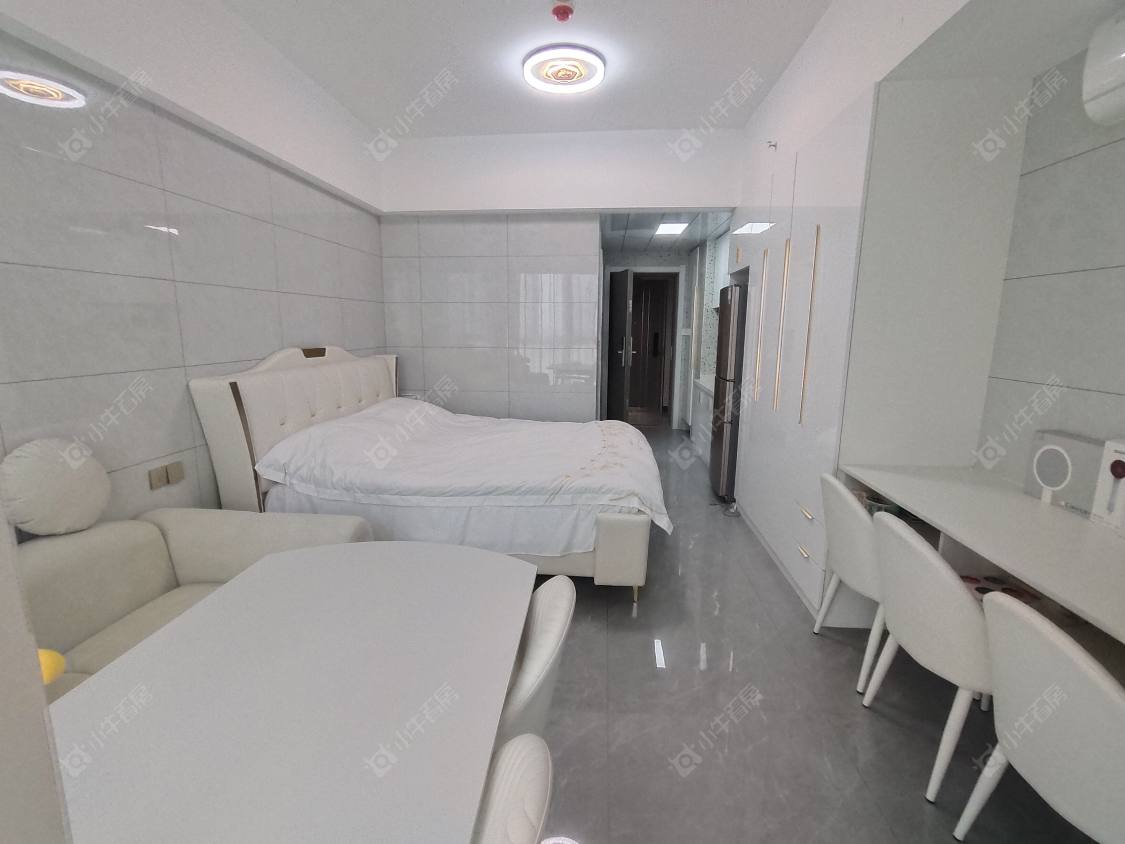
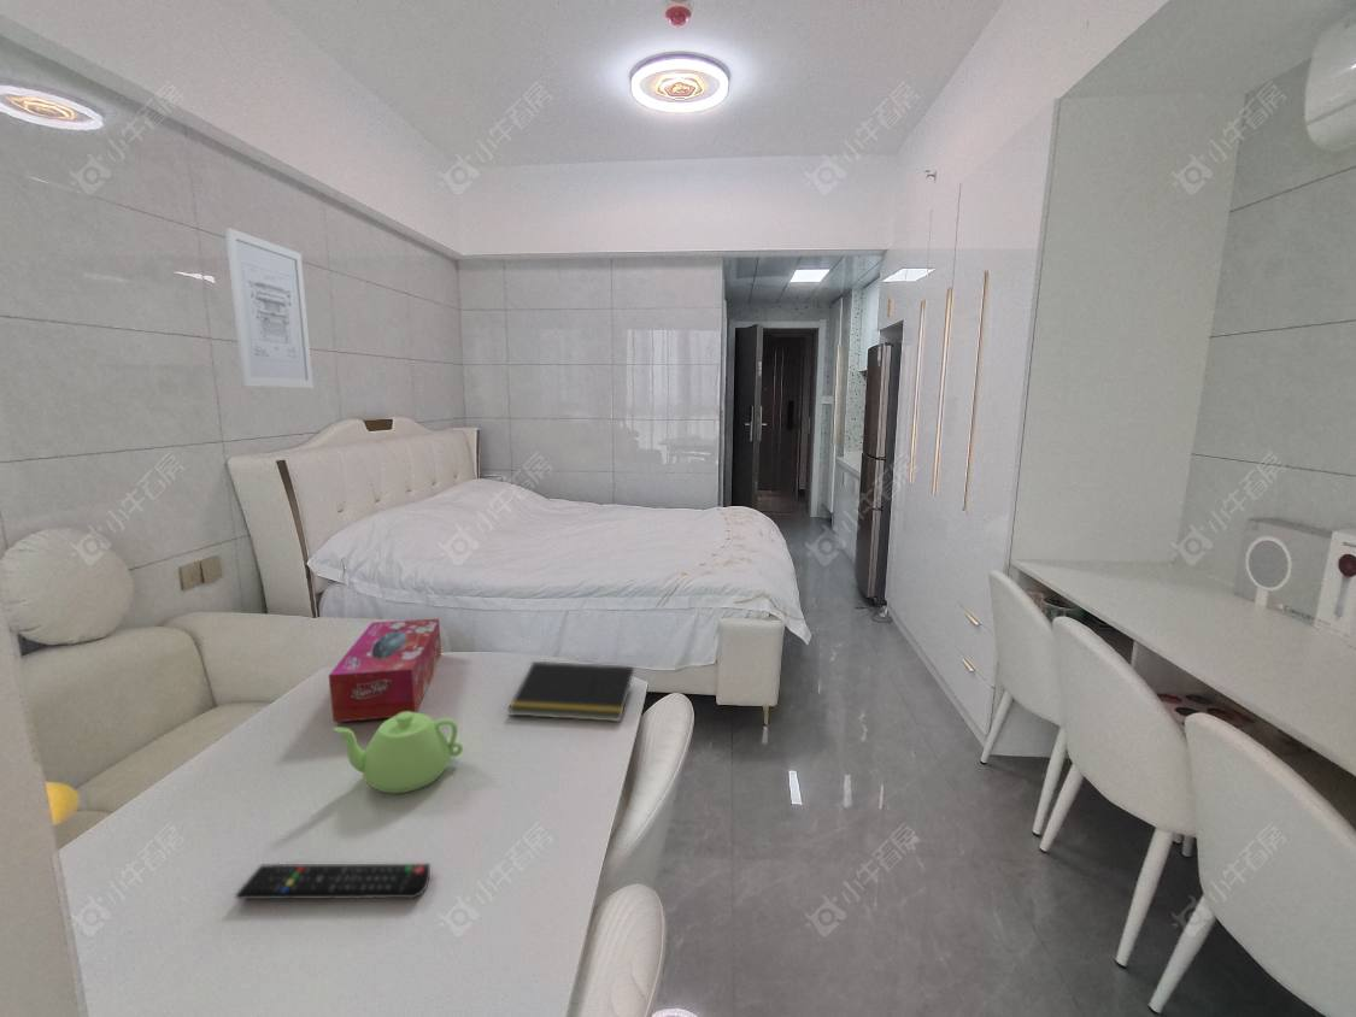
+ teapot [331,712,464,794]
+ notepad [507,660,635,723]
+ remote control [234,863,432,900]
+ tissue box [328,618,442,723]
+ wall art [224,227,315,389]
